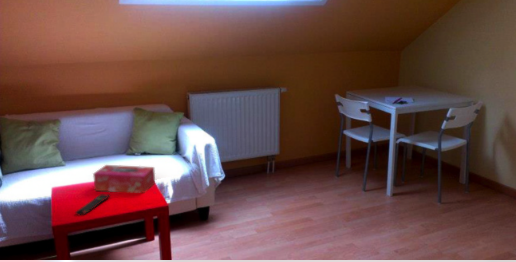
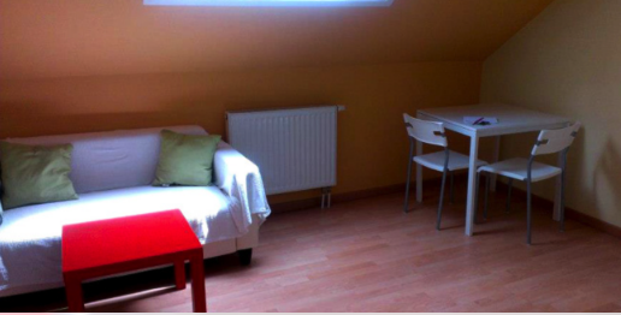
- remote control [74,193,111,216]
- tissue box [92,164,156,194]
